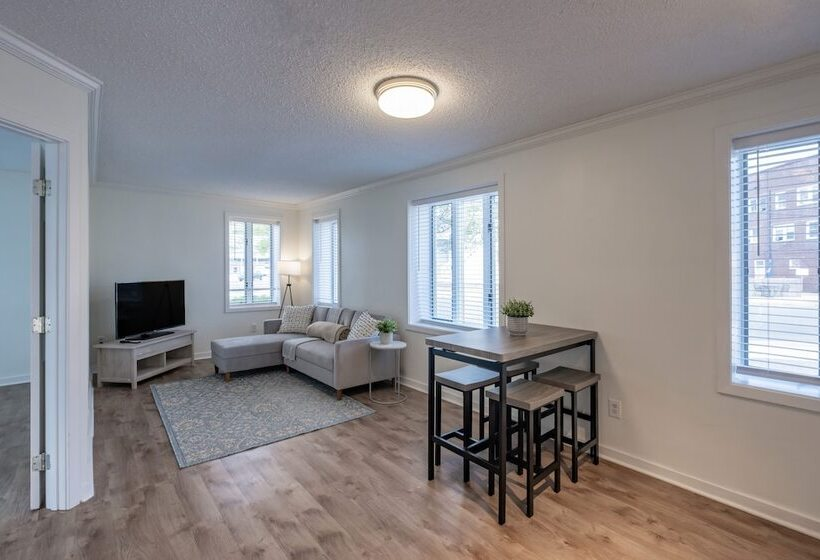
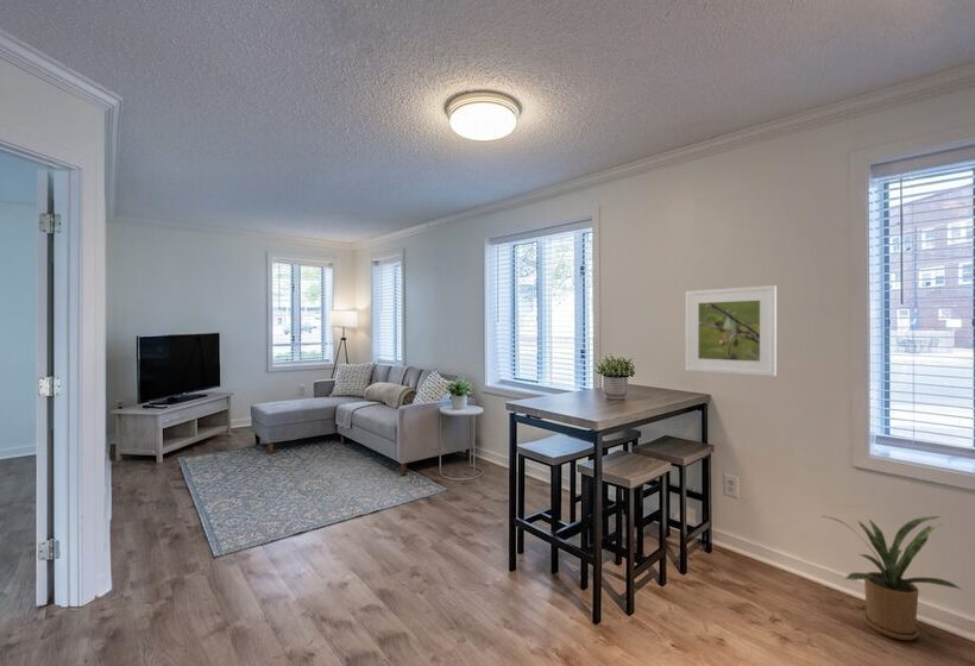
+ house plant [823,515,963,641]
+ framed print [685,284,778,377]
